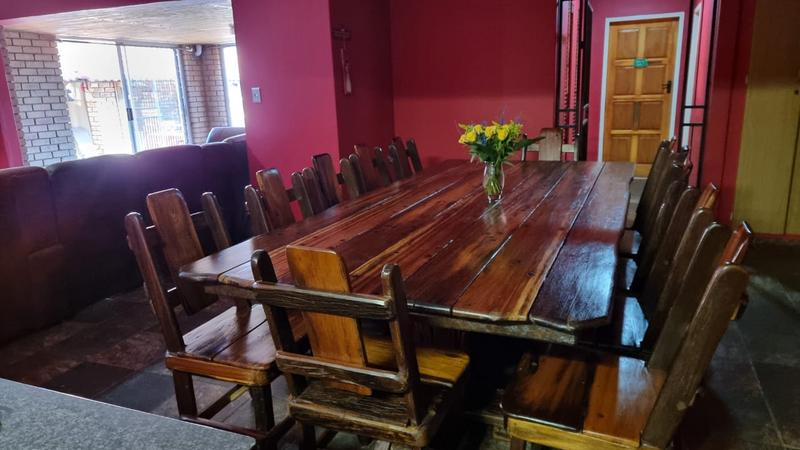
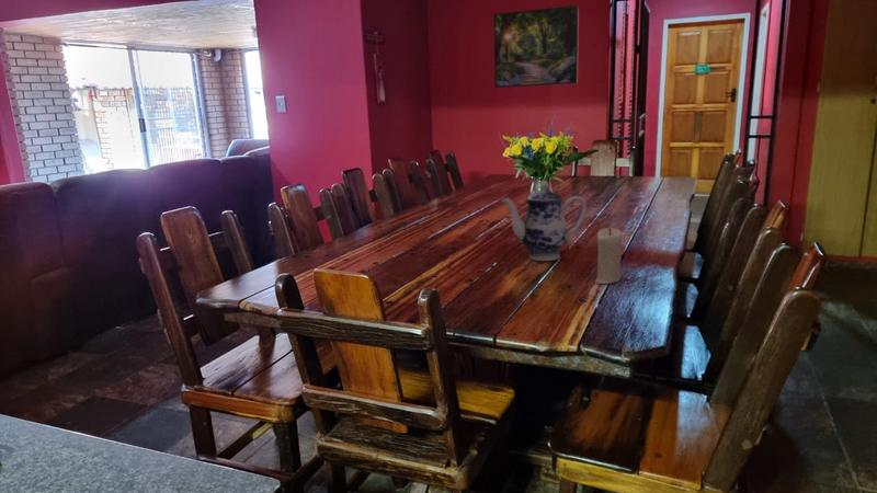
+ candle [594,227,624,285]
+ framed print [492,4,580,89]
+ teapot [501,180,588,262]
